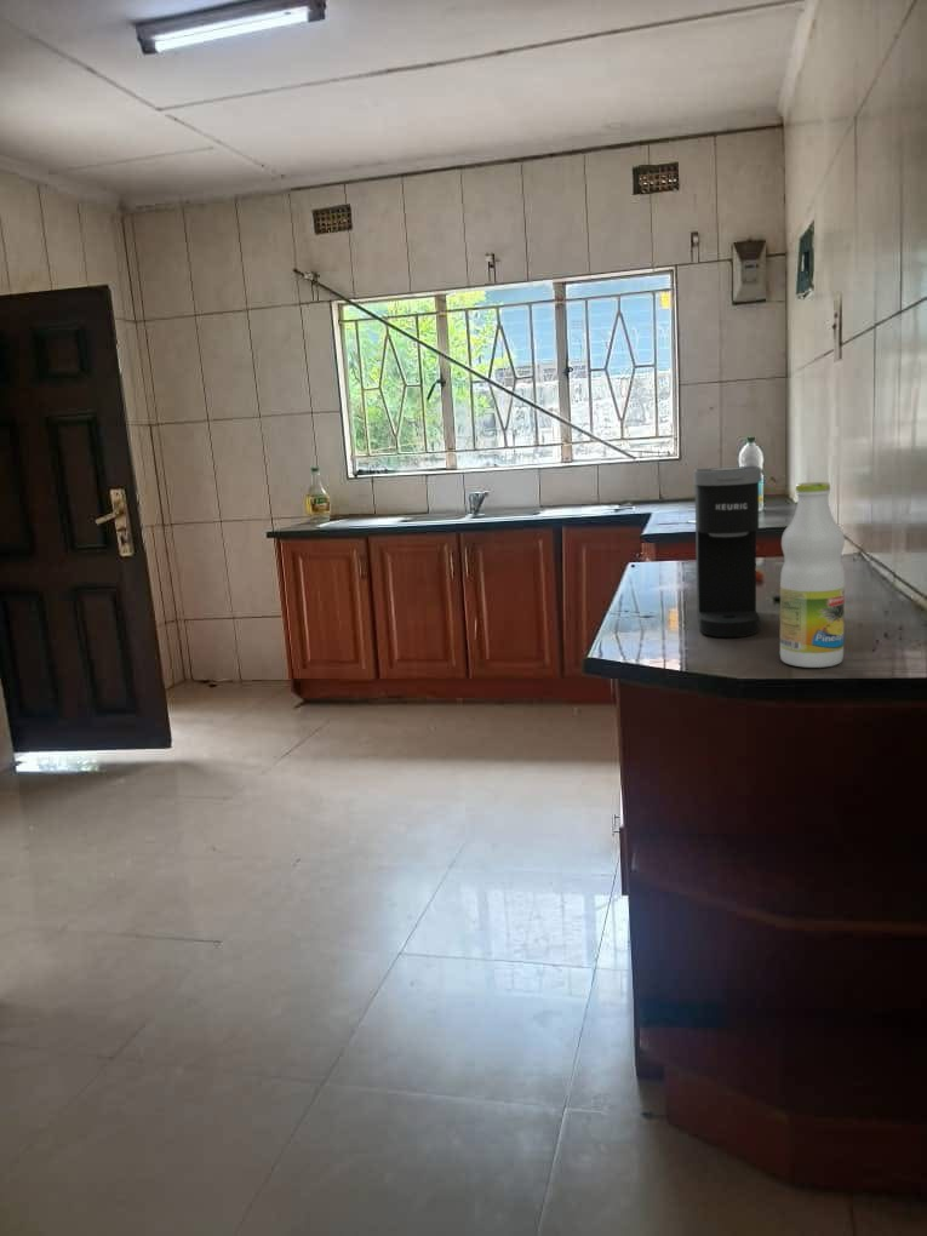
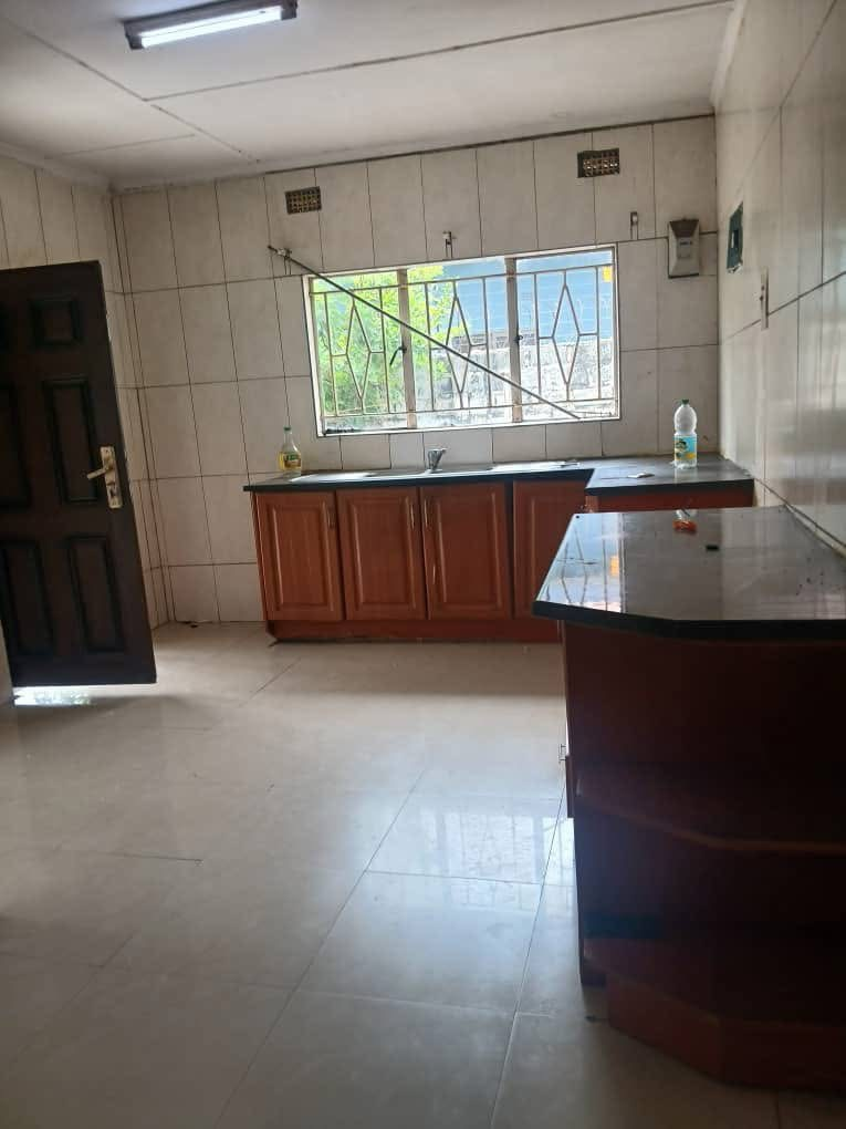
- coffee maker [692,464,762,639]
- bottle [779,481,846,669]
